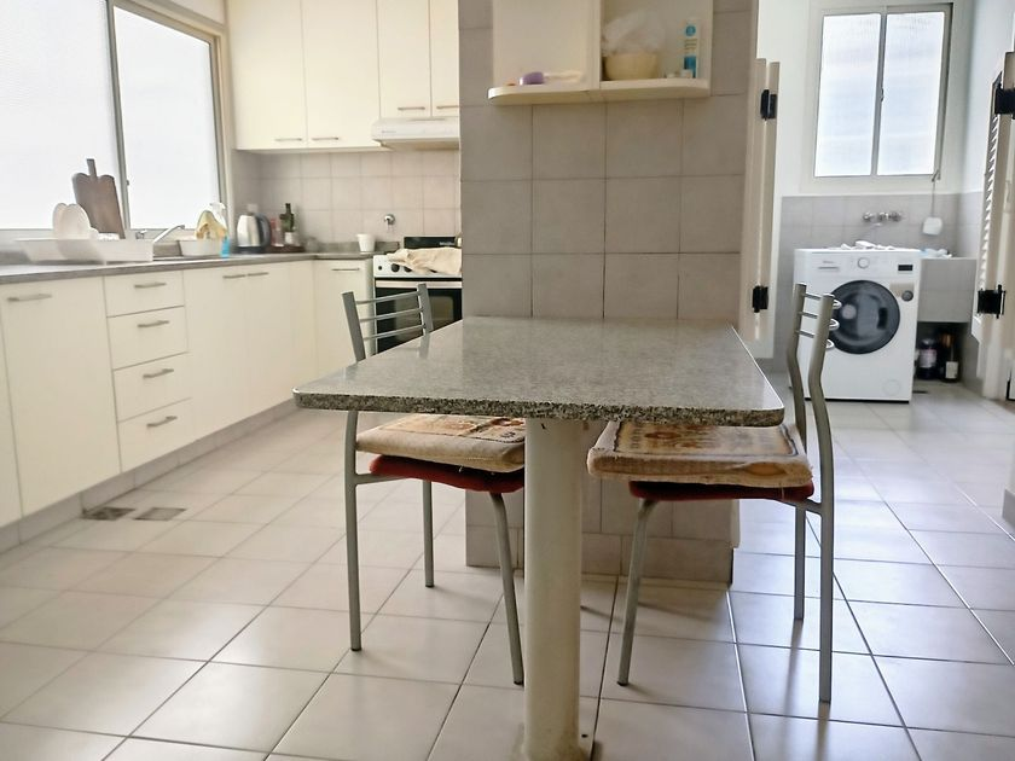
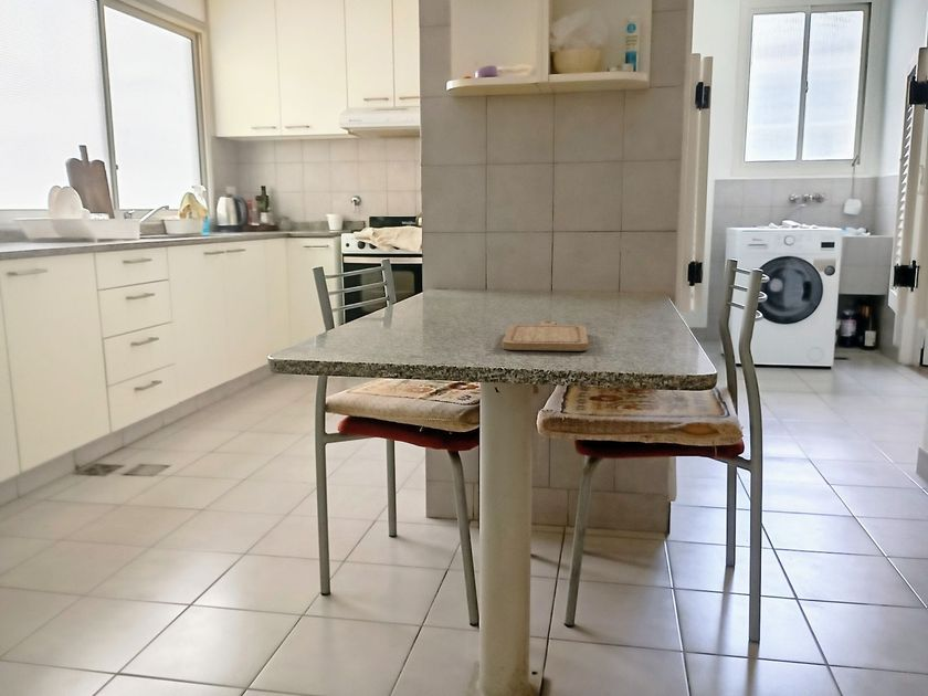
+ chopping board [502,320,589,352]
